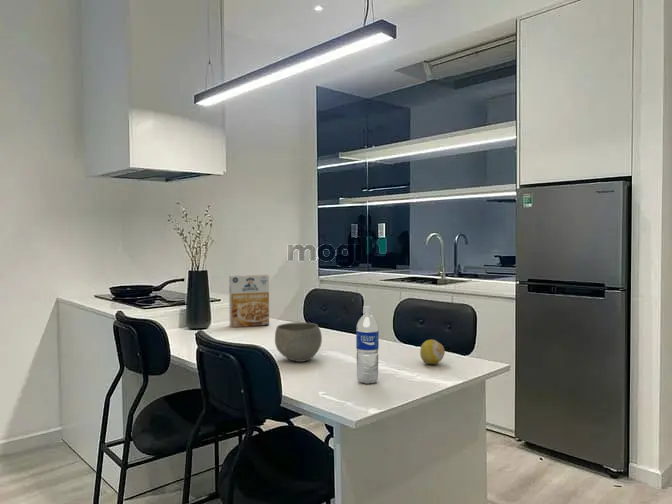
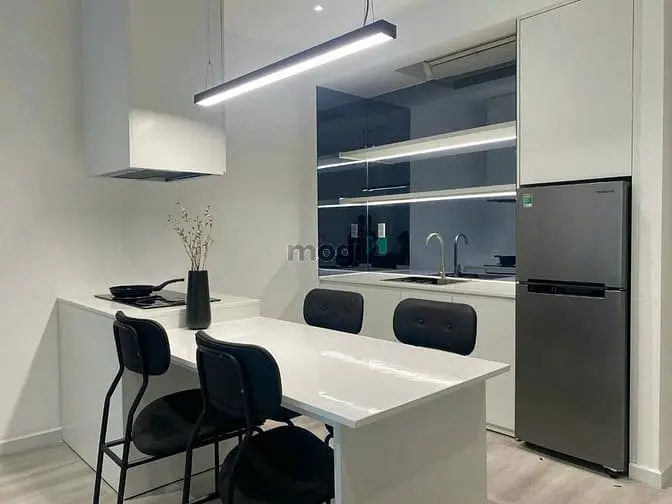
- bowl [274,322,323,363]
- fruit [419,339,446,365]
- cereal box [228,274,270,329]
- water bottle [355,305,380,385]
